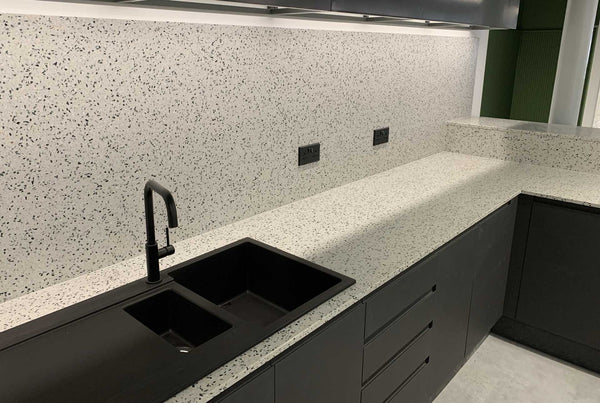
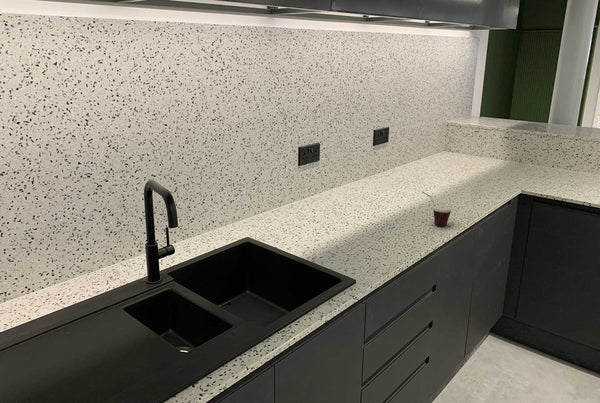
+ cup [421,191,453,227]
